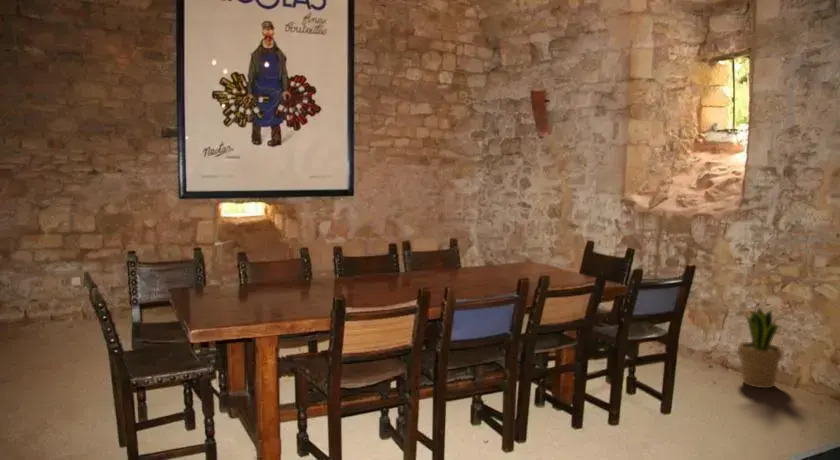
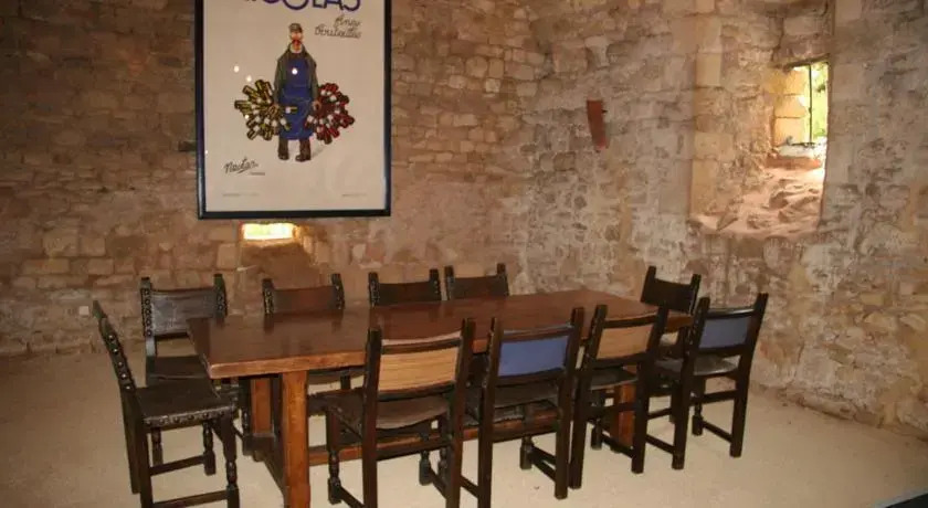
- potted plant [734,305,786,389]
